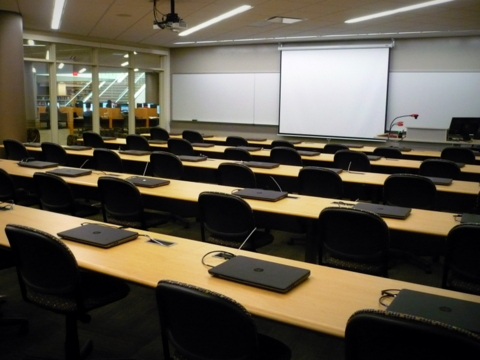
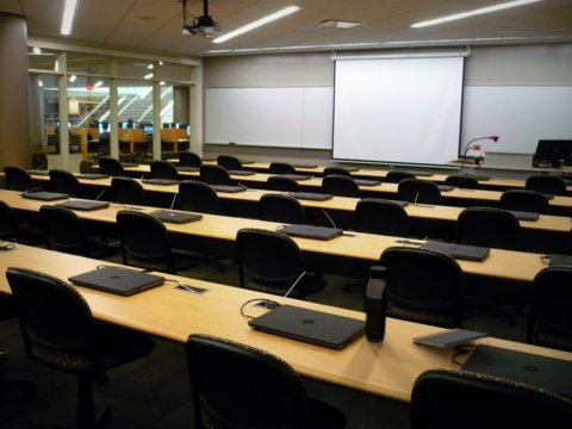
+ notepad [411,328,490,349]
+ water bottle [363,265,388,343]
